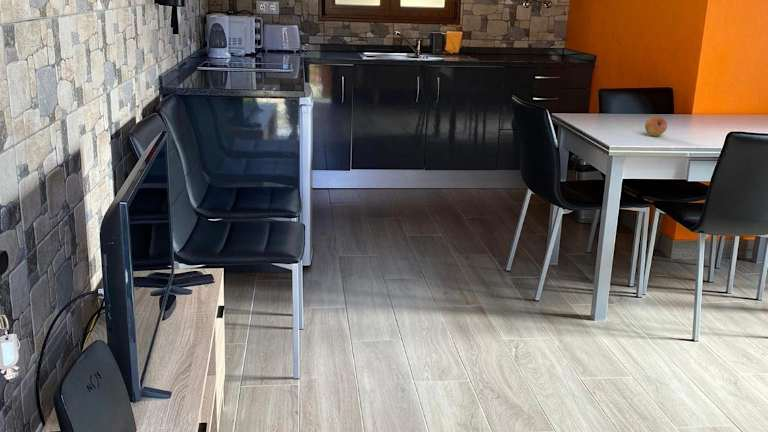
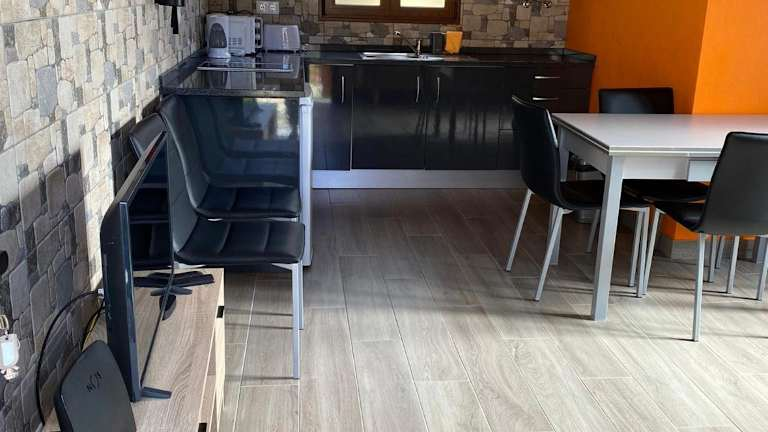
- fruit [644,115,668,137]
